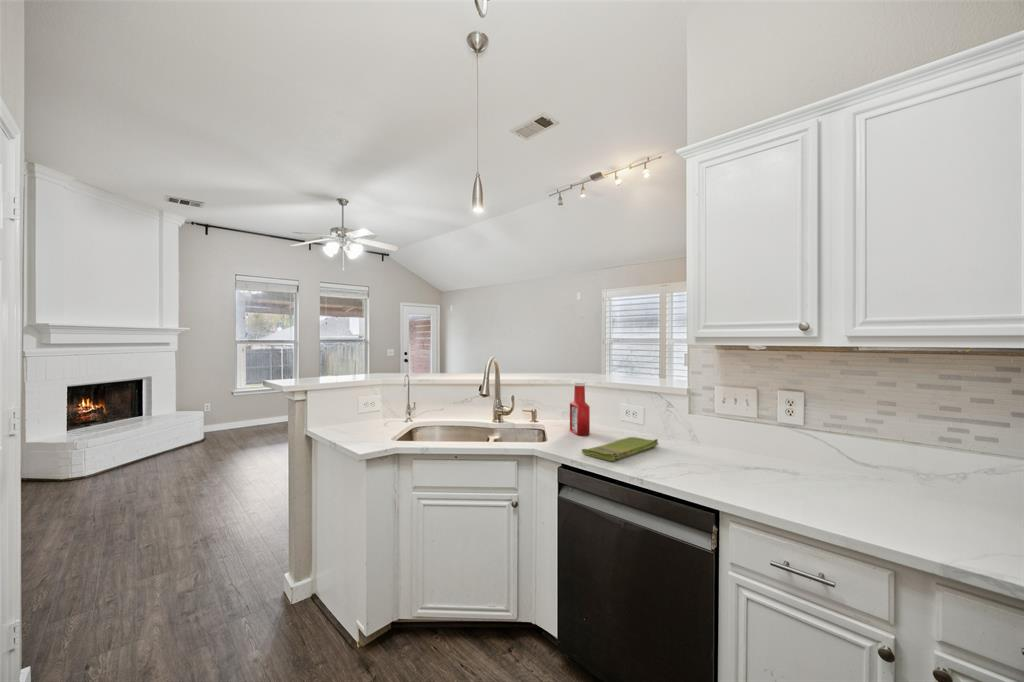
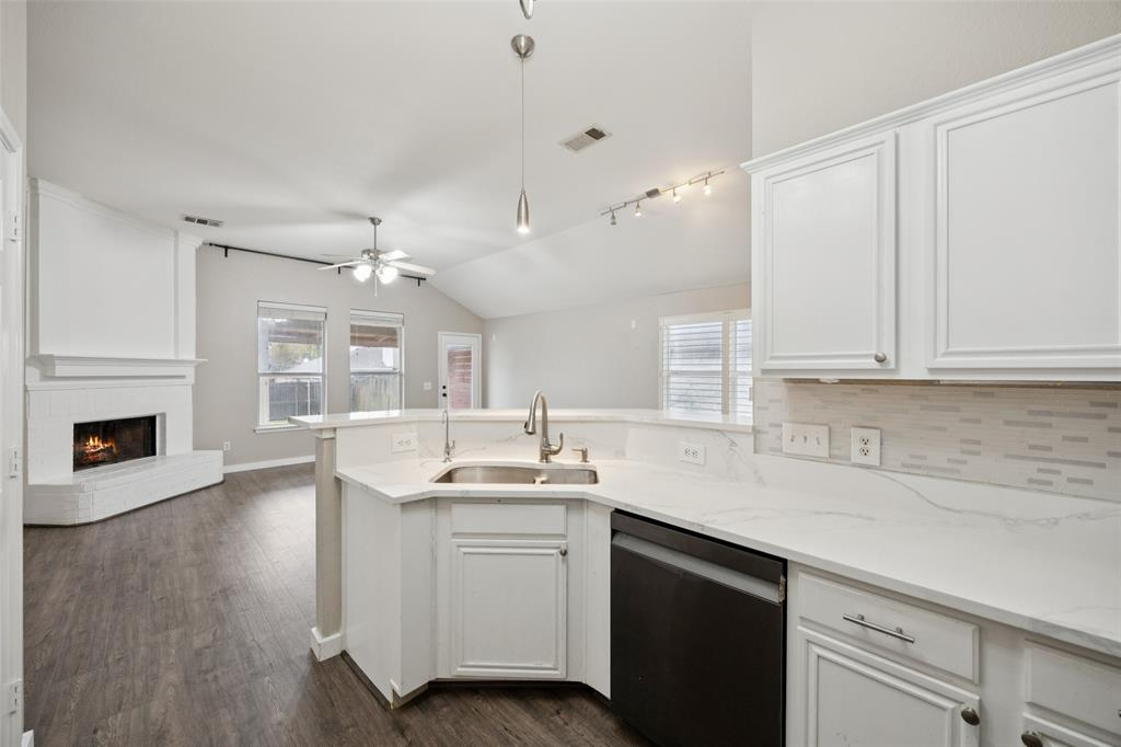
- soap bottle [569,381,591,437]
- dish towel [581,436,659,462]
